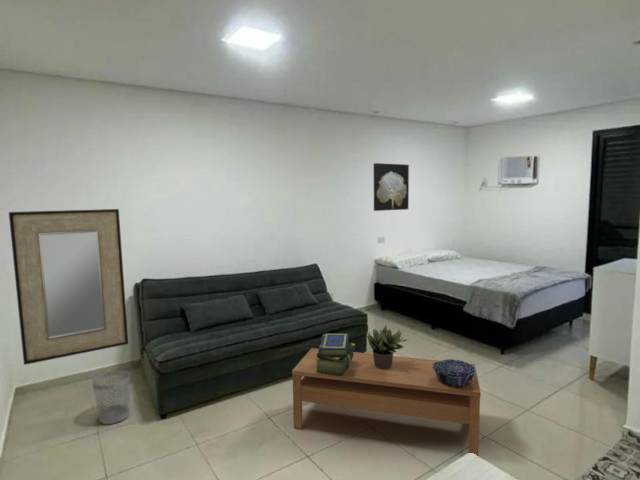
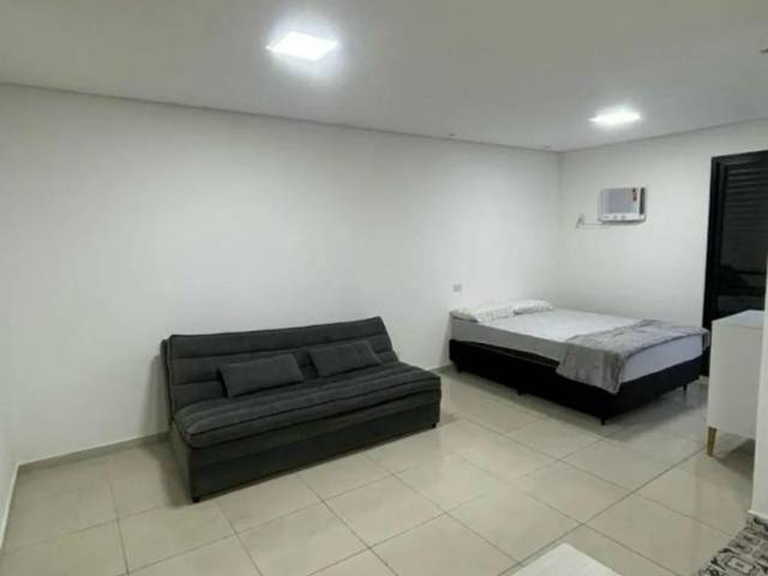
- decorative bowl [433,358,477,388]
- wastebasket [91,370,131,425]
- potted plant [366,325,410,369]
- stack of books [315,332,356,376]
- wall art [373,162,410,212]
- coffee table [291,347,482,457]
- home mirror [8,208,129,366]
